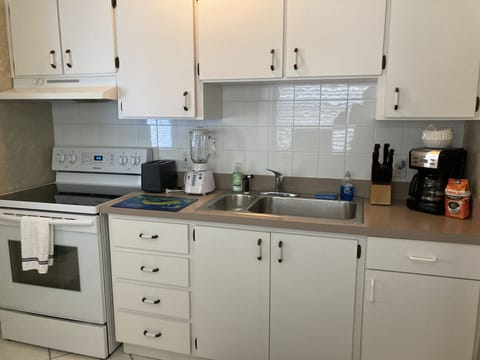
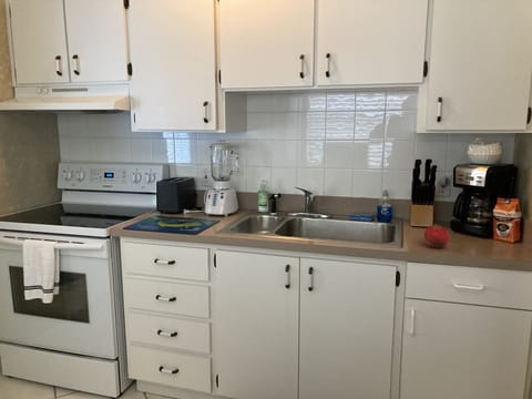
+ fruit [423,223,450,248]
